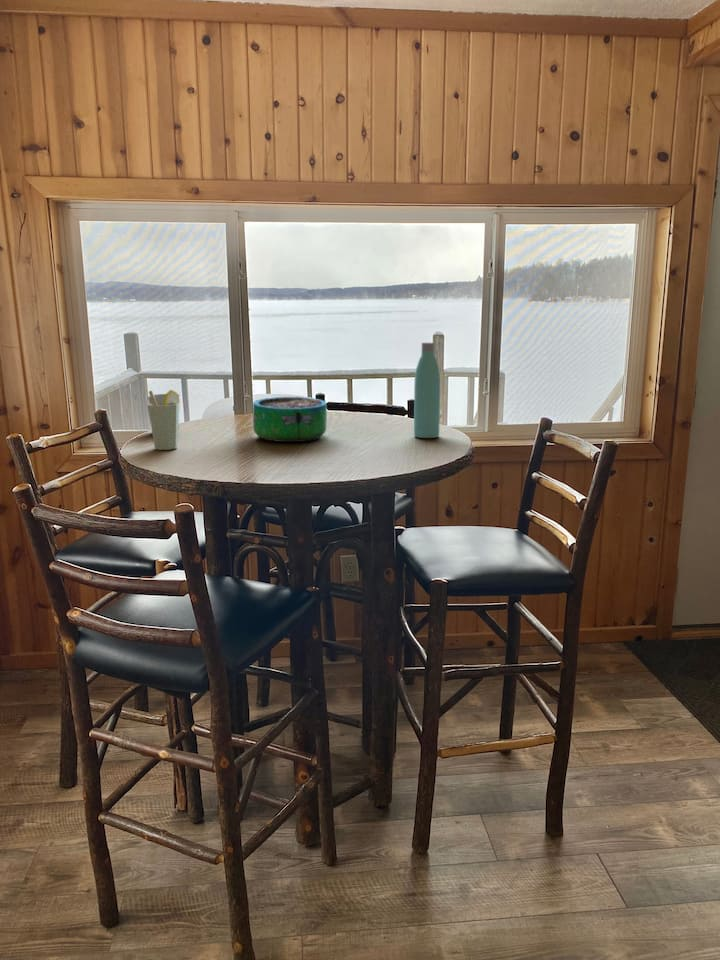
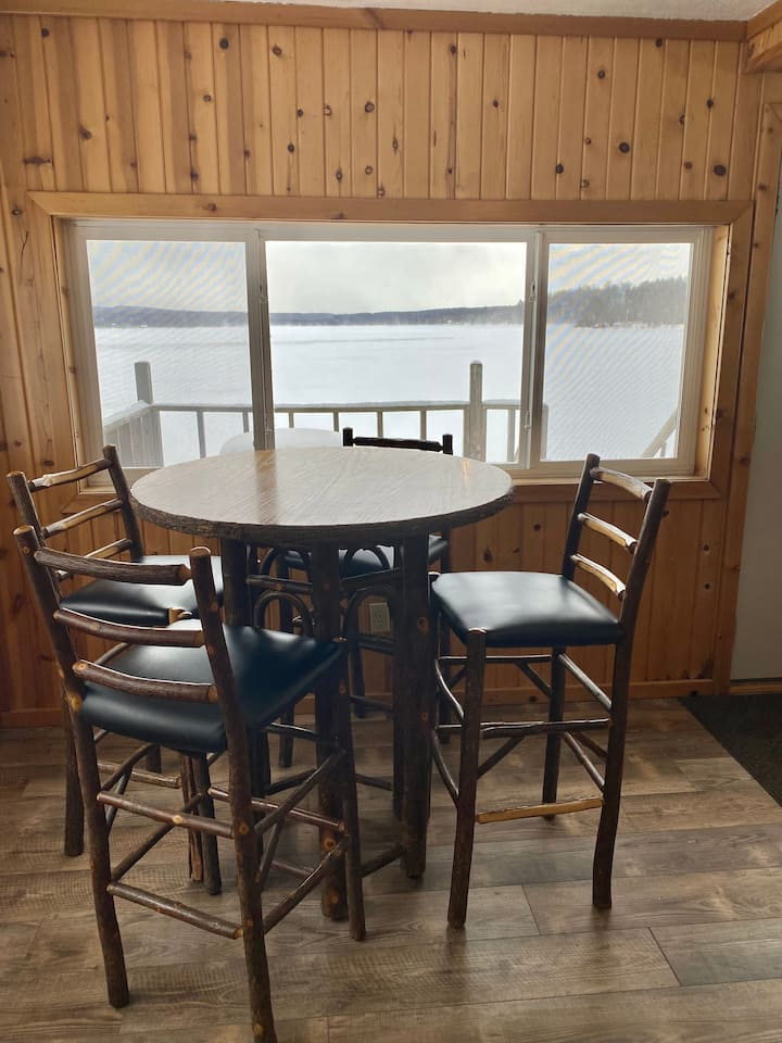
- bottle [413,342,441,439]
- decorative bowl [252,396,328,443]
- cup [147,393,181,429]
- cup [146,389,181,451]
